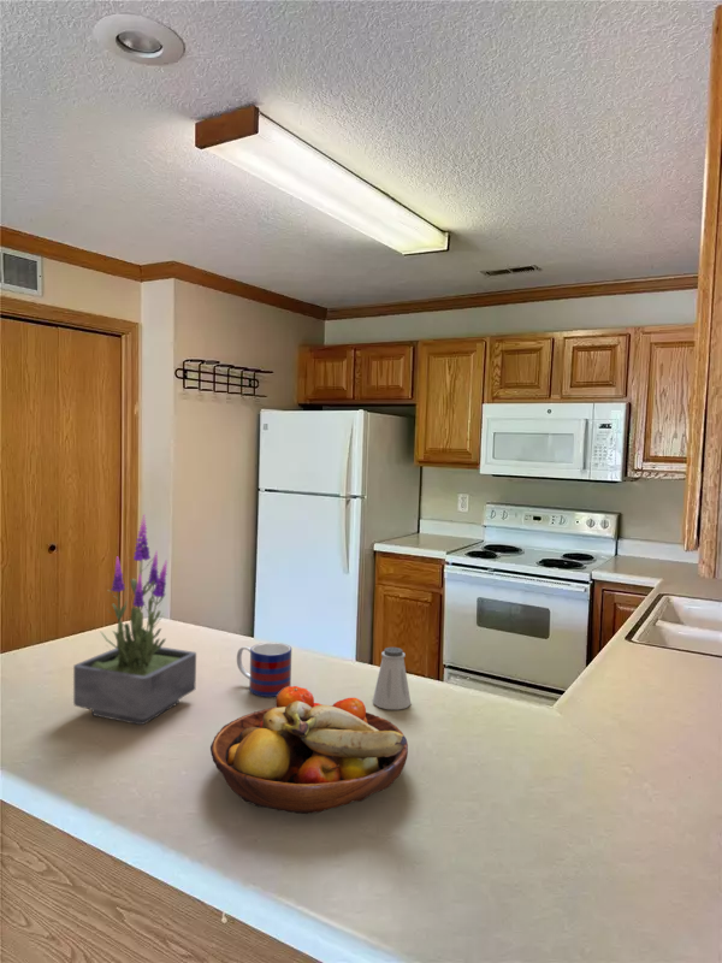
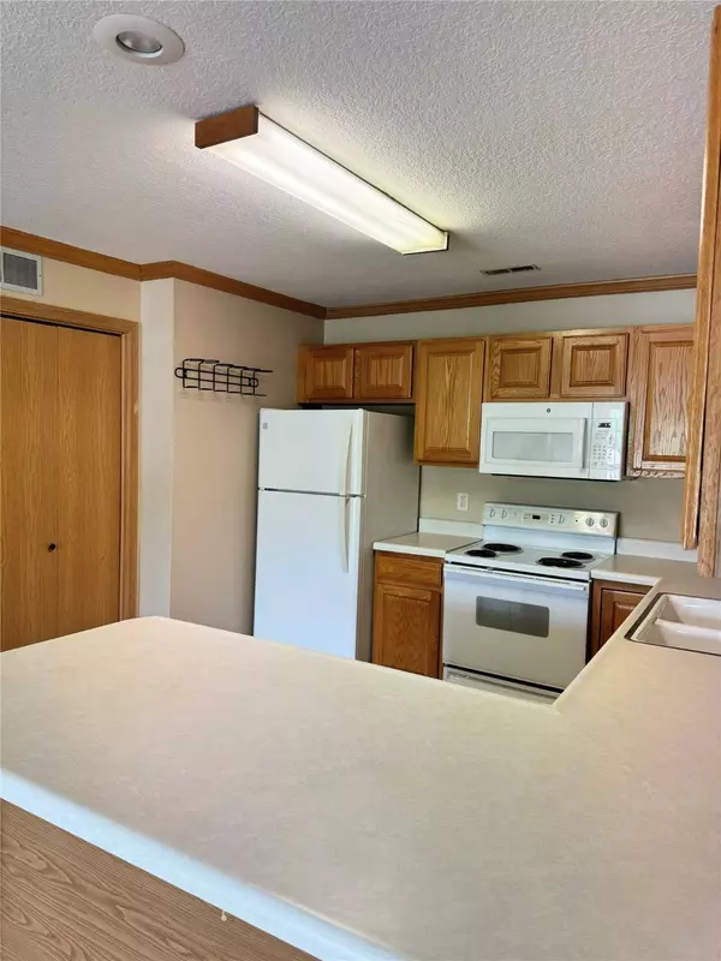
- saltshaker [372,646,412,710]
- mug [236,642,292,698]
- potted plant [72,513,197,726]
- fruit bowl [209,685,409,815]
